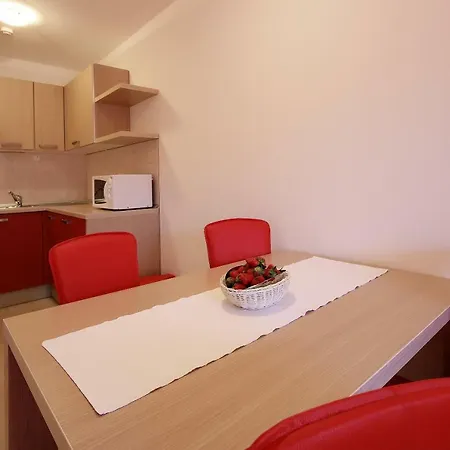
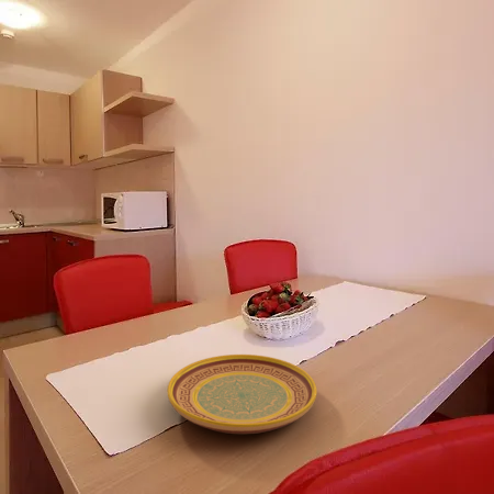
+ plate [166,353,318,435]
